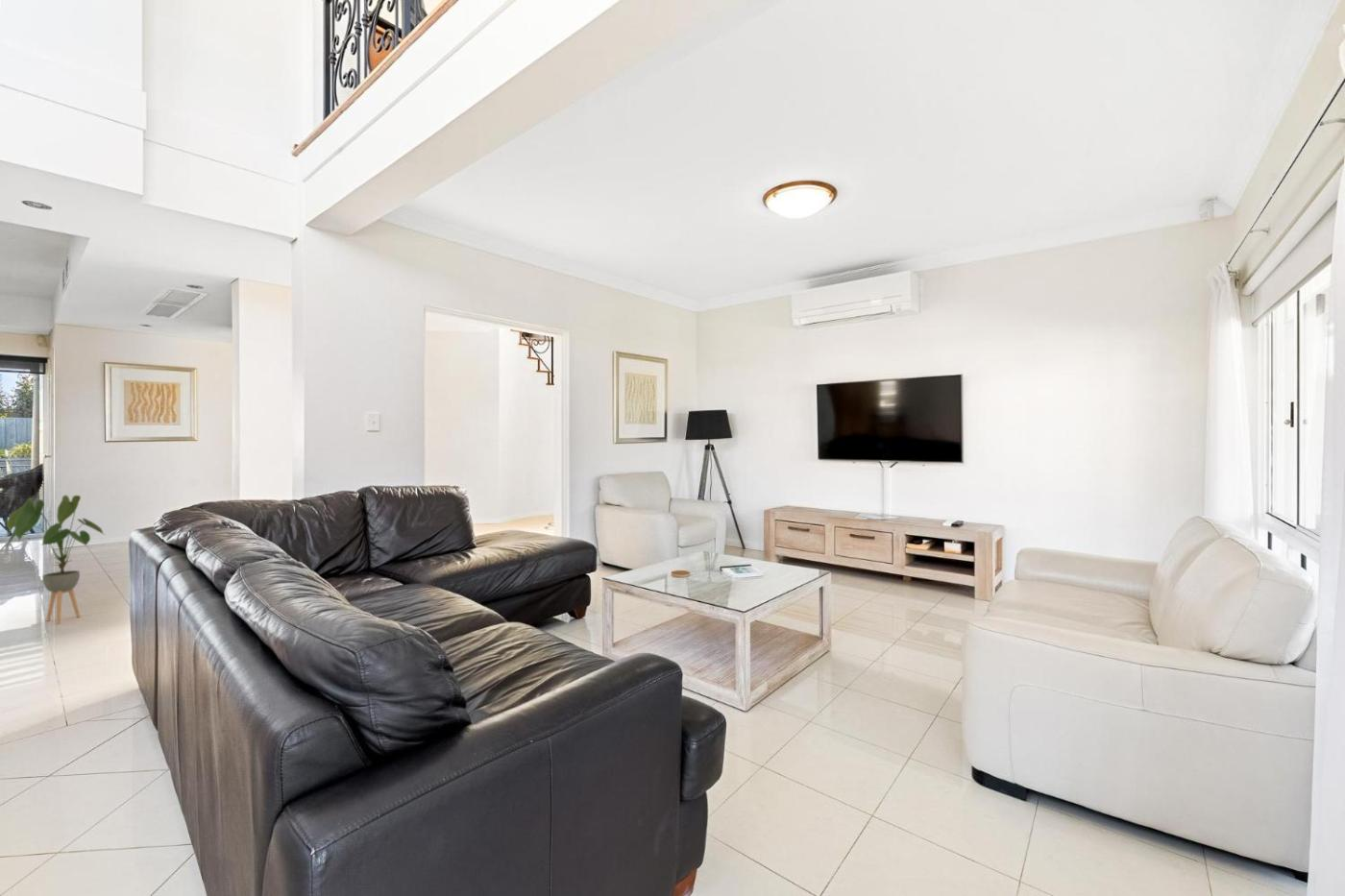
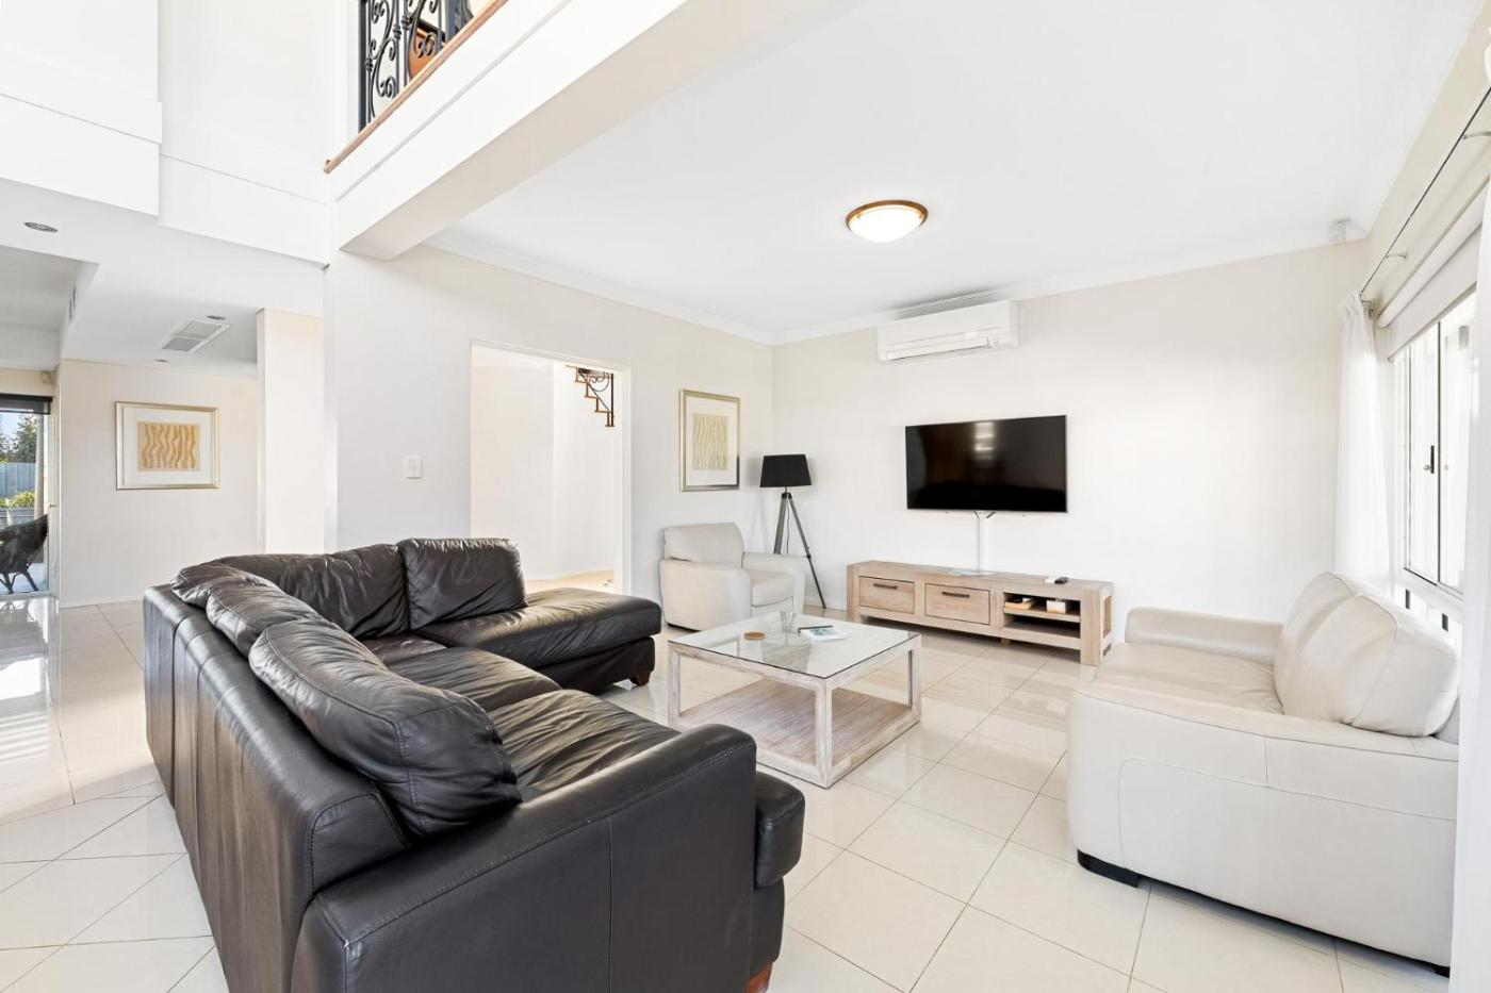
- house plant [3,495,106,624]
